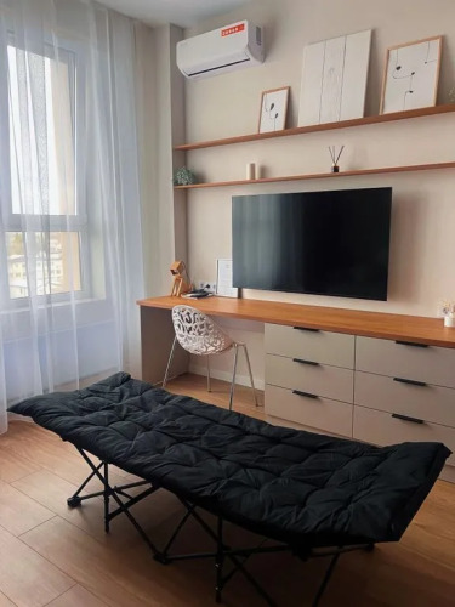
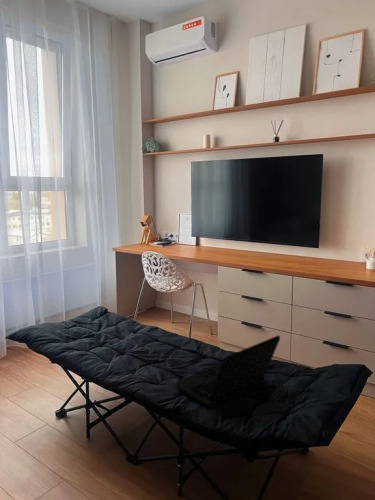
+ laptop [174,334,281,409]
